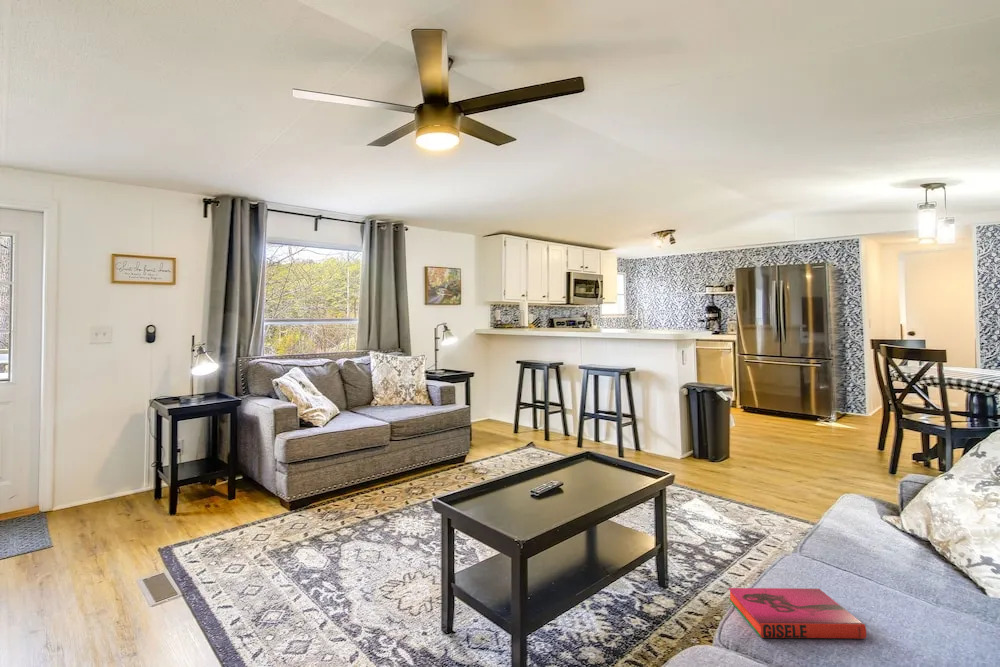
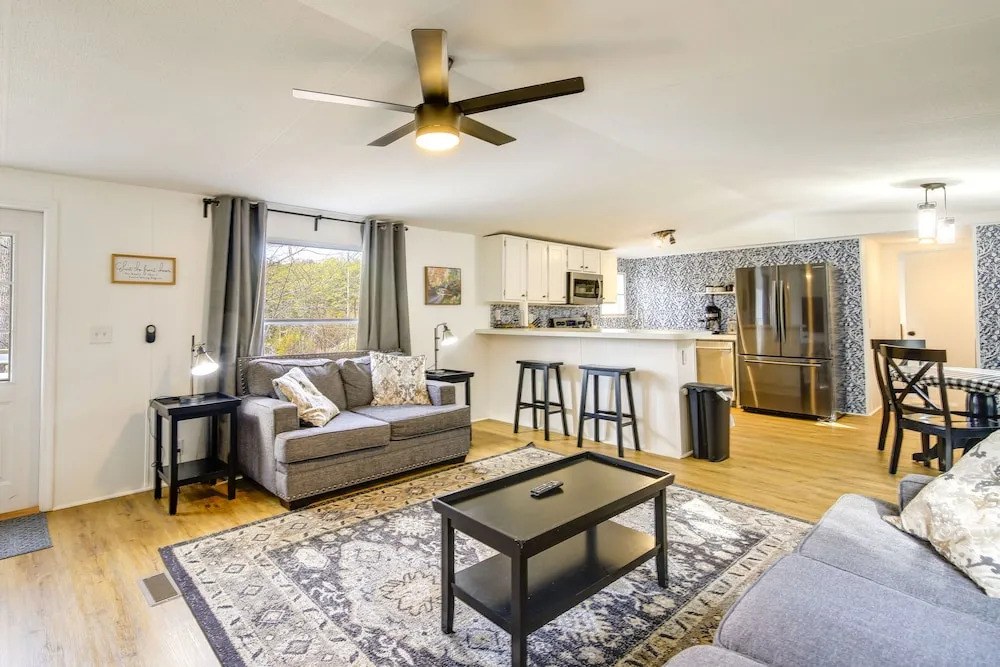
- hardback book [728,587,867,640]
